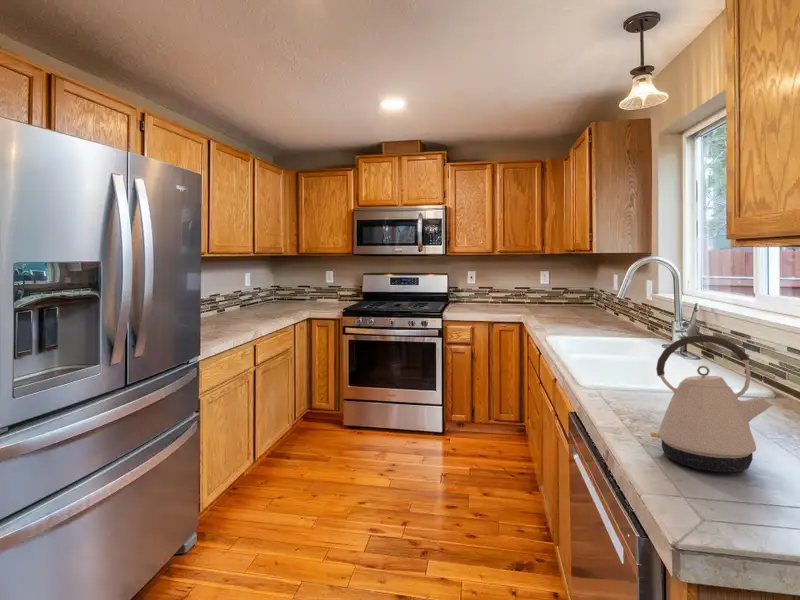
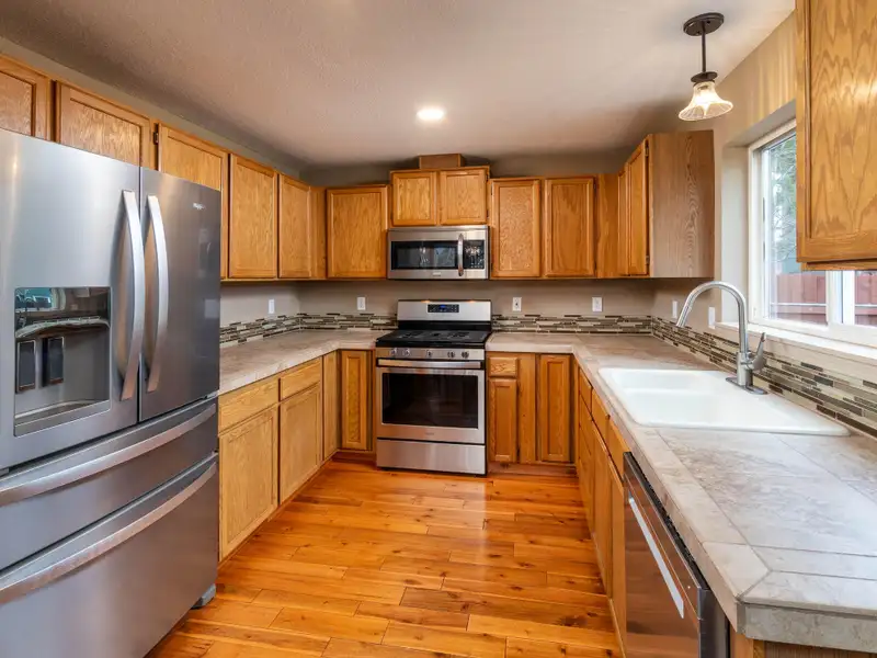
- kettle [650,334,774,473]
